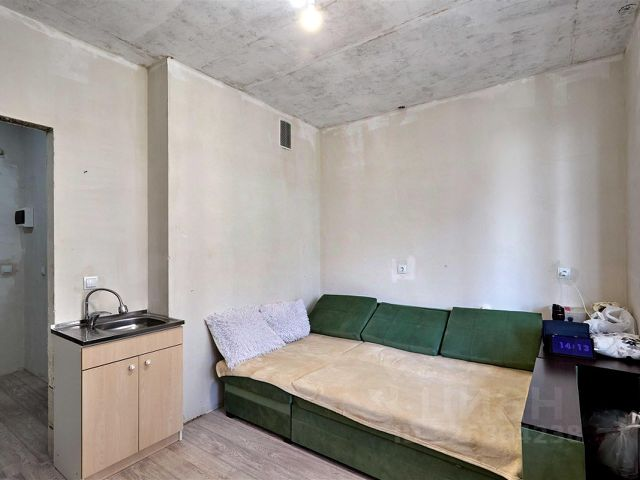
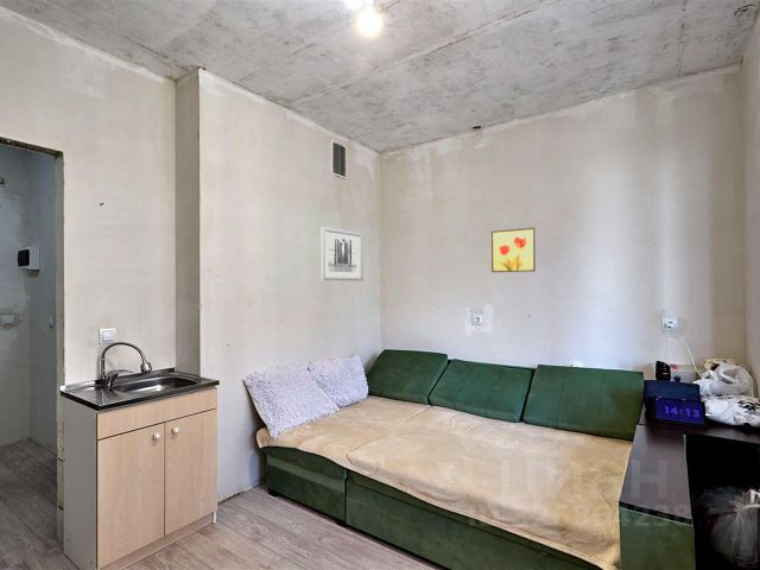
+ wall art [319,226,365,281]
+ wall art [490,227,537,273]
